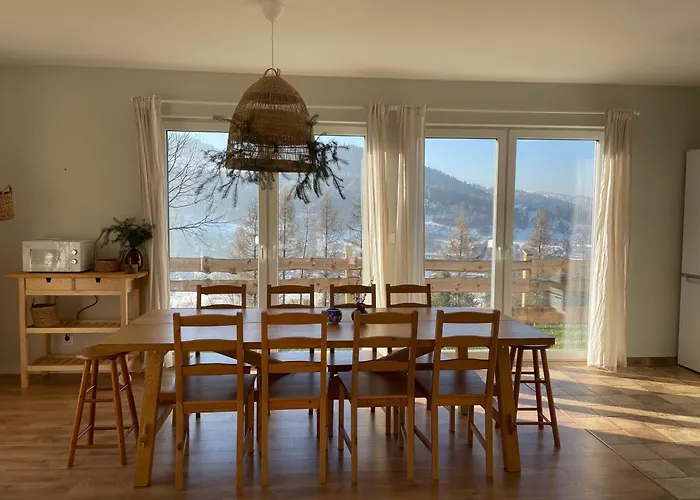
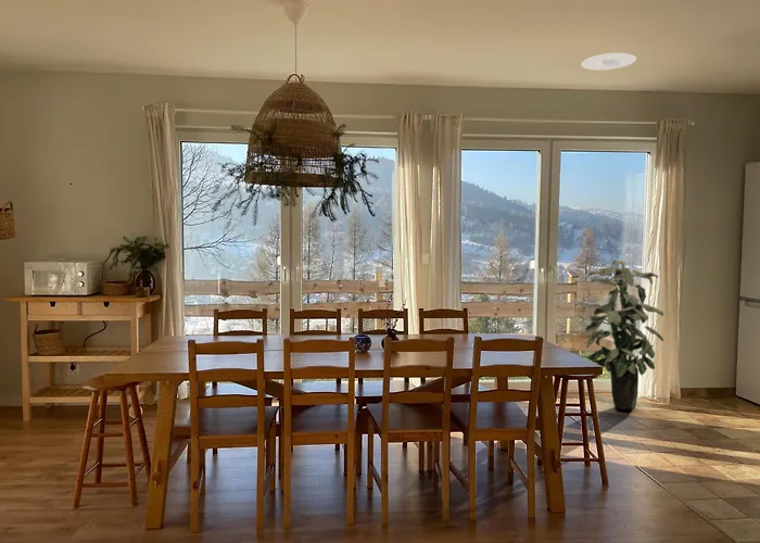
+ indoor plant [584,260,664,411]
+ recessed light [580,52,637,72]
